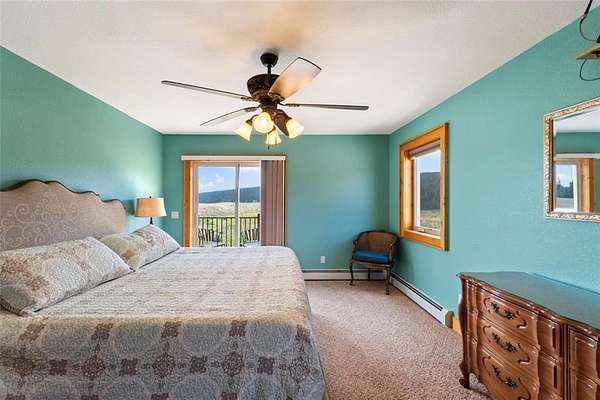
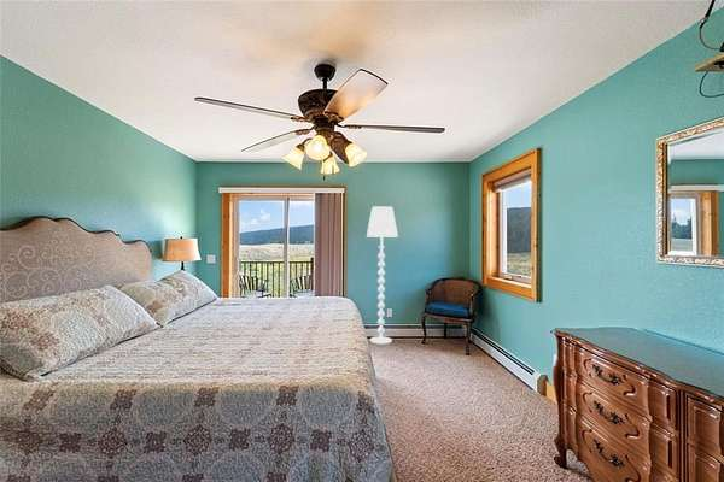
+ floor lamp [366,205,399,345]
